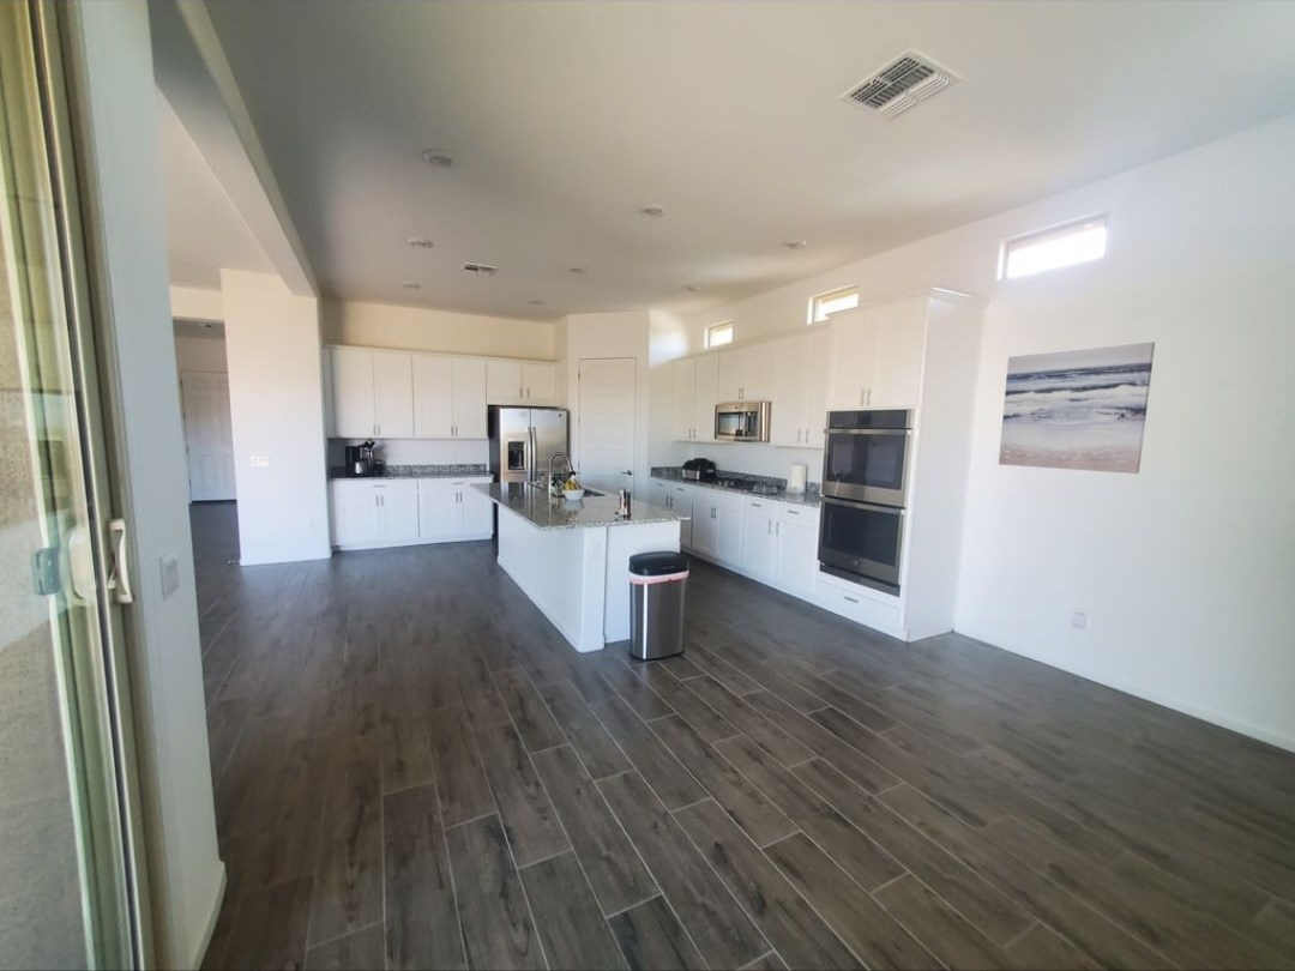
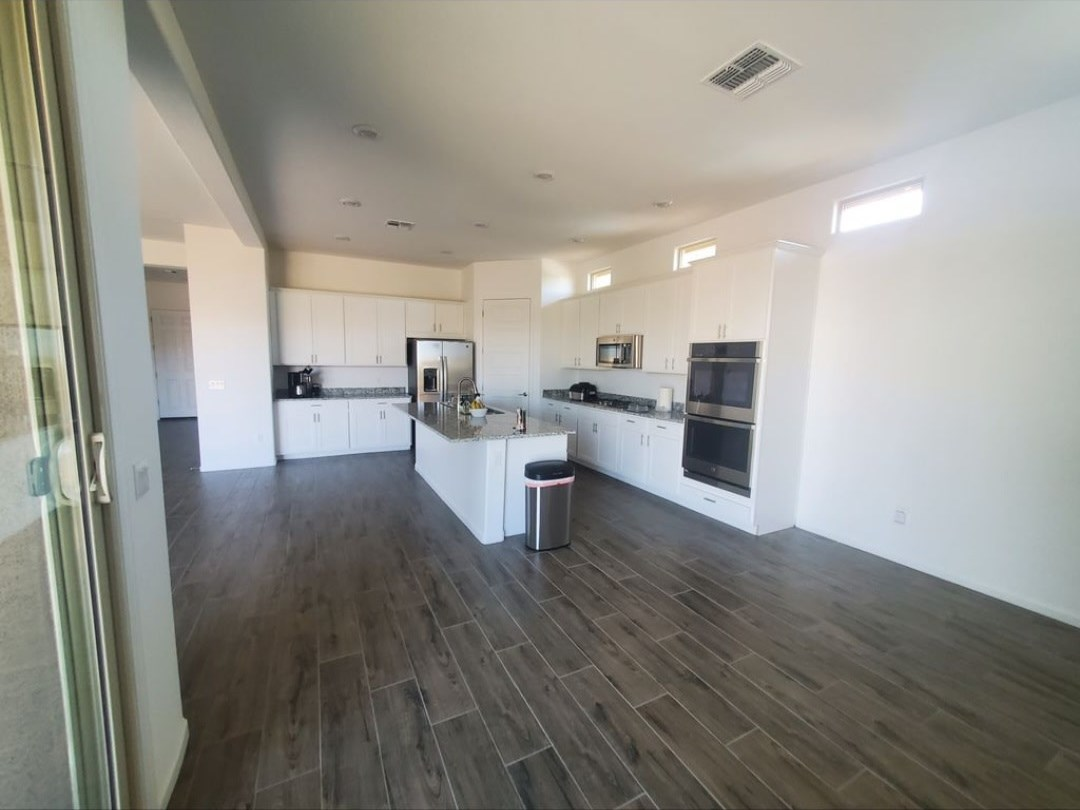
- wall art [998,340,1156,475]
